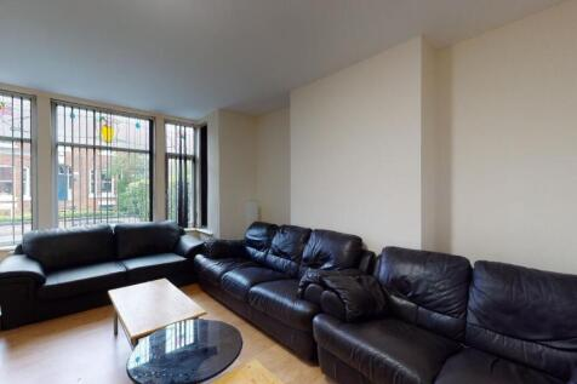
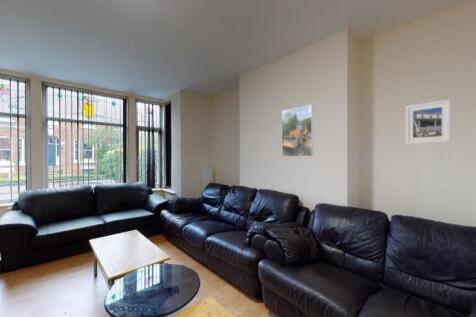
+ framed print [281,103,314,158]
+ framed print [405,98,452,145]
